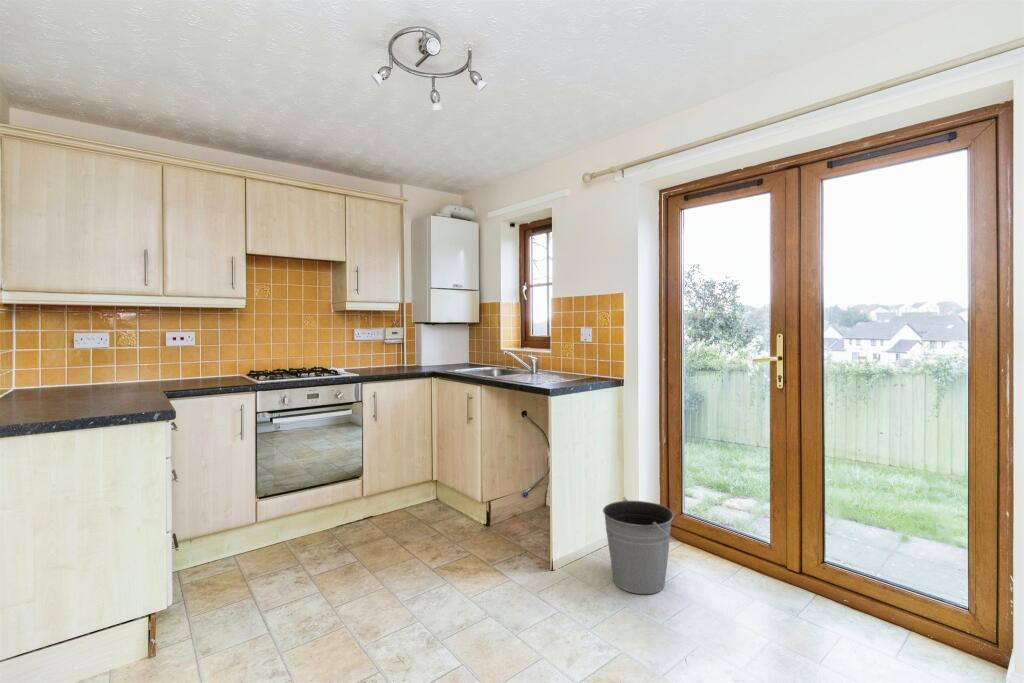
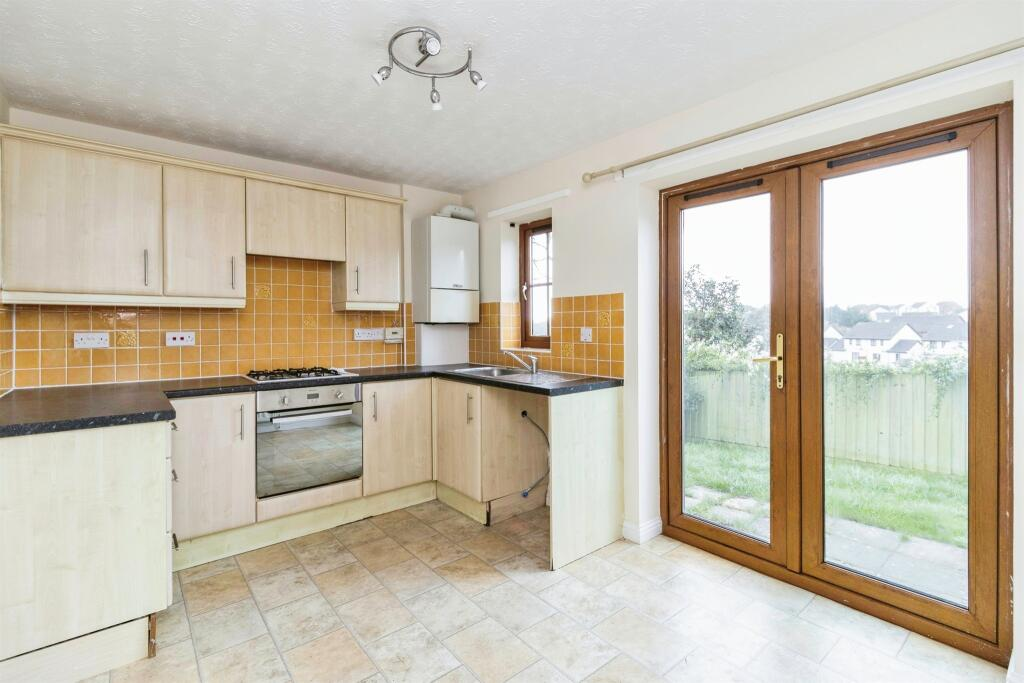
- bucket [602,496,677,595]
